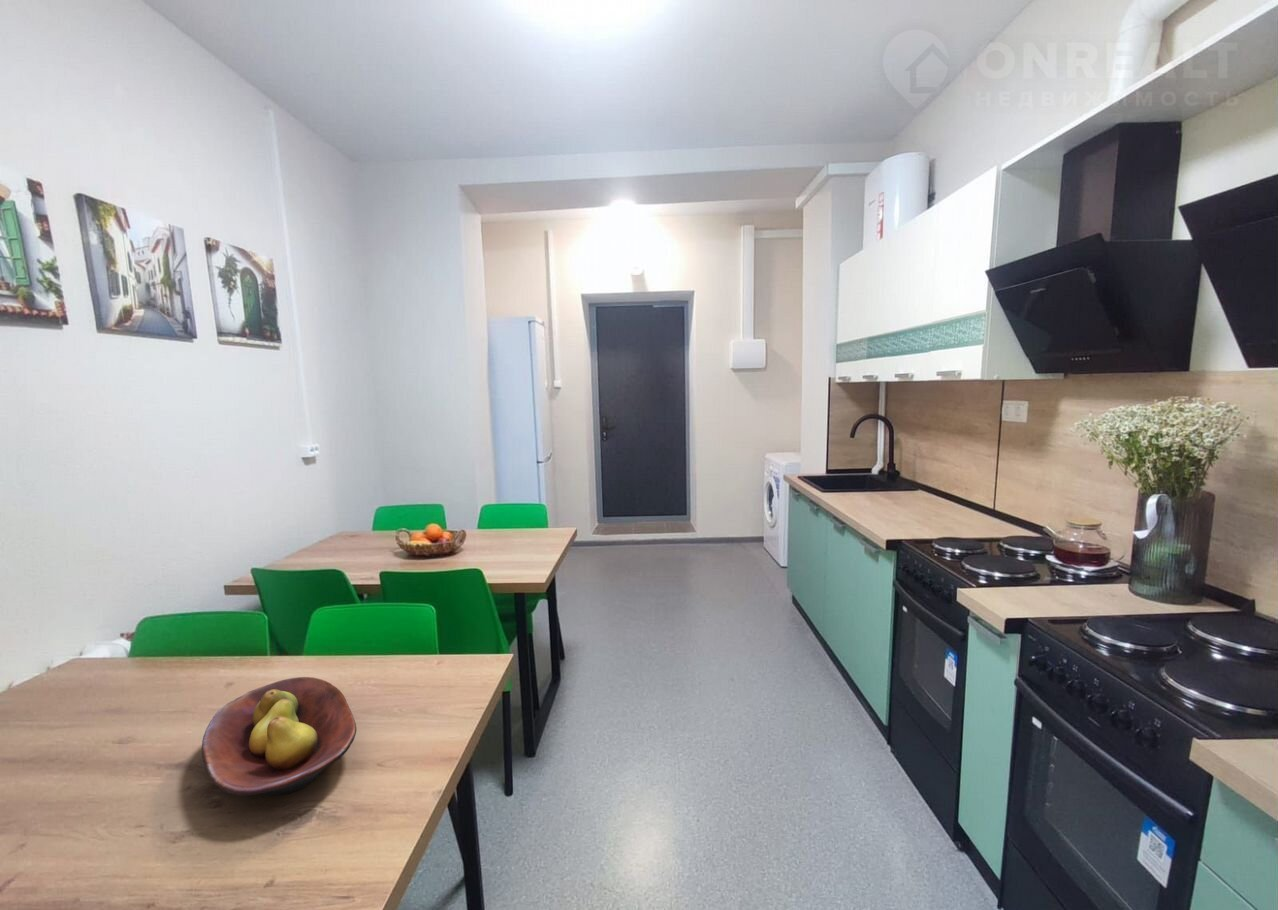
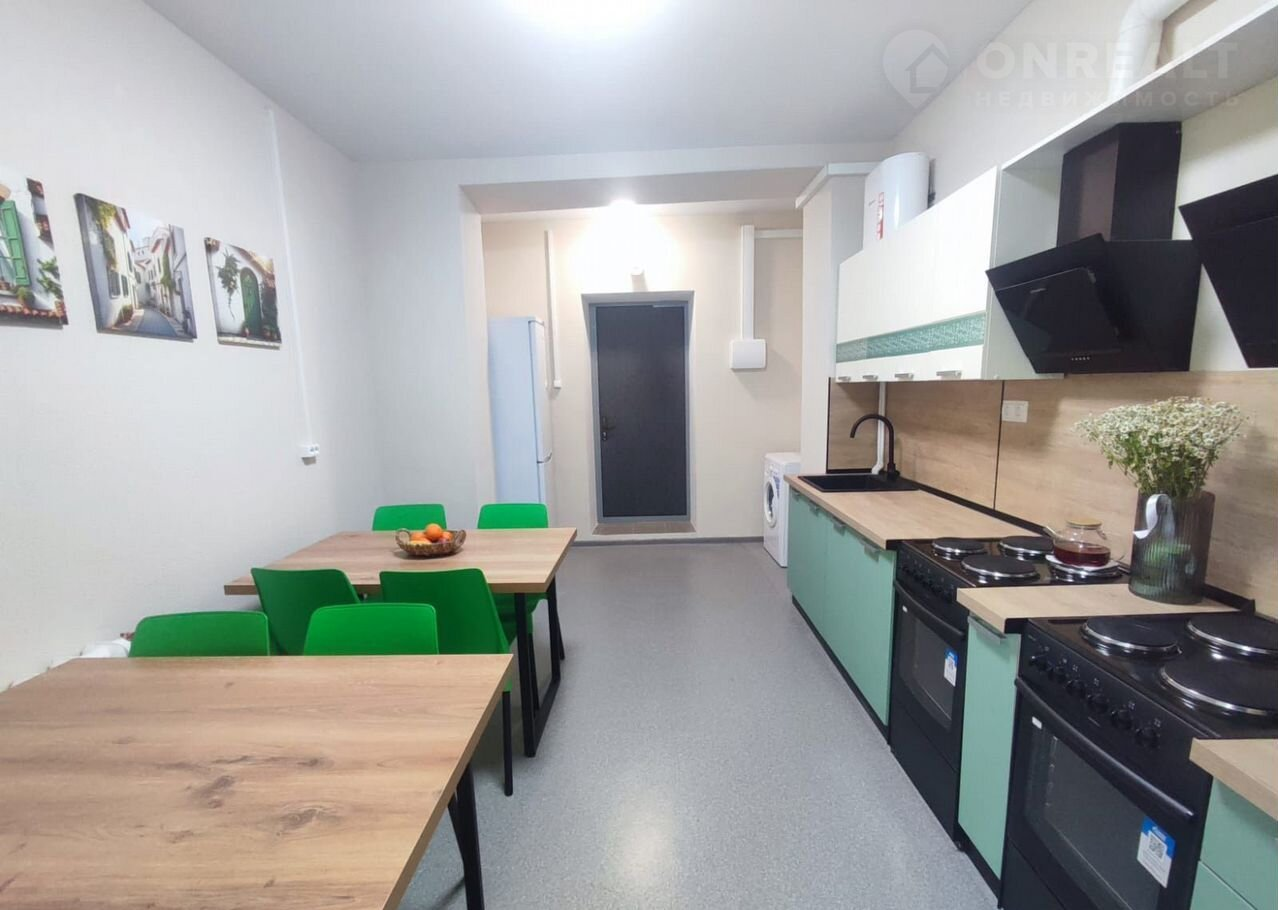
- fruit bowl [201,676,357,796]
